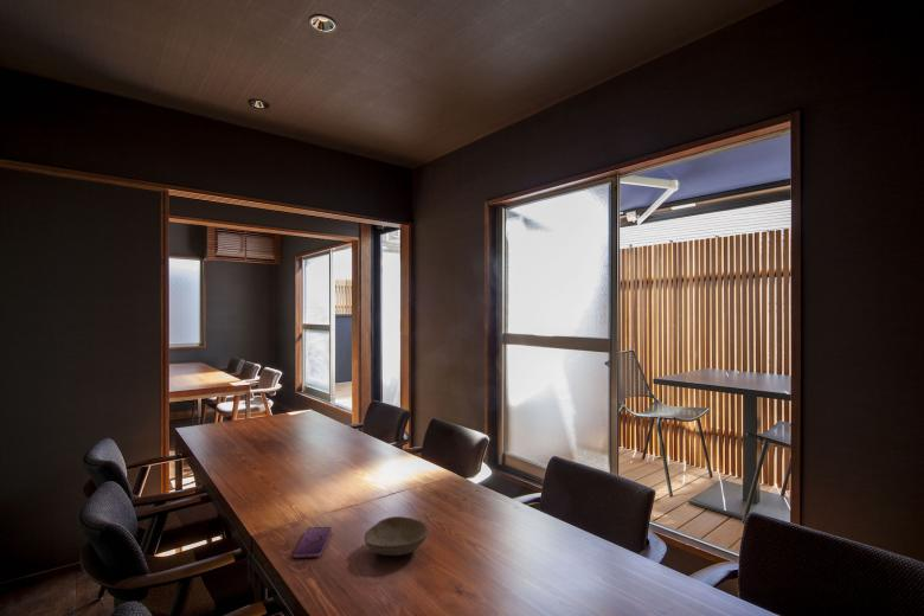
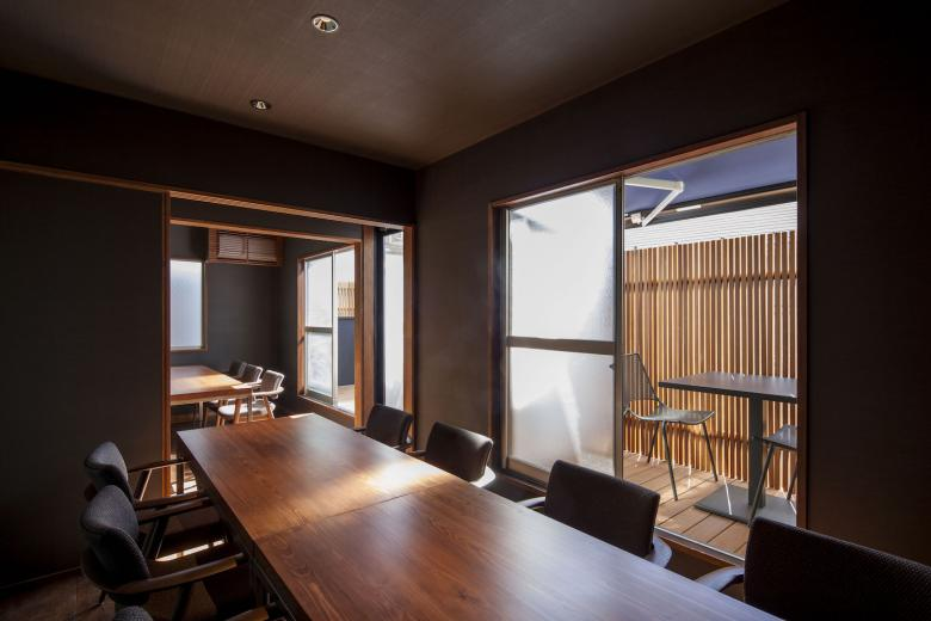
- bowl [364,515,430,557]
- smartphone [291,526,333,559]
